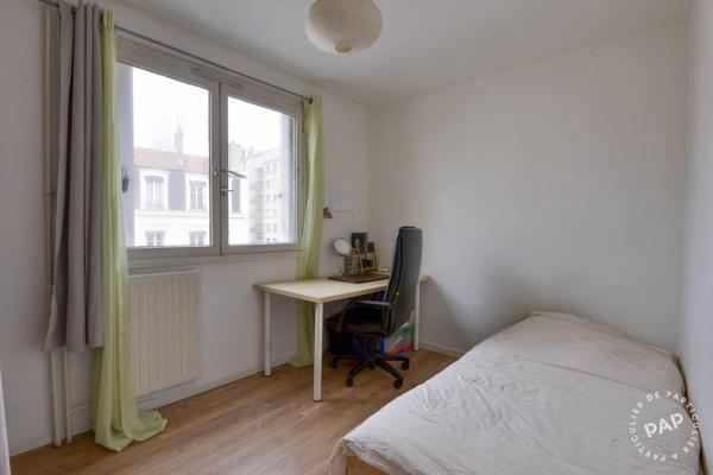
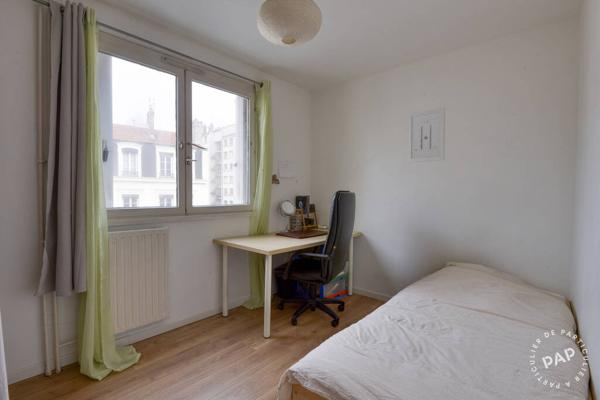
+ wall art [407,106,446,164]
